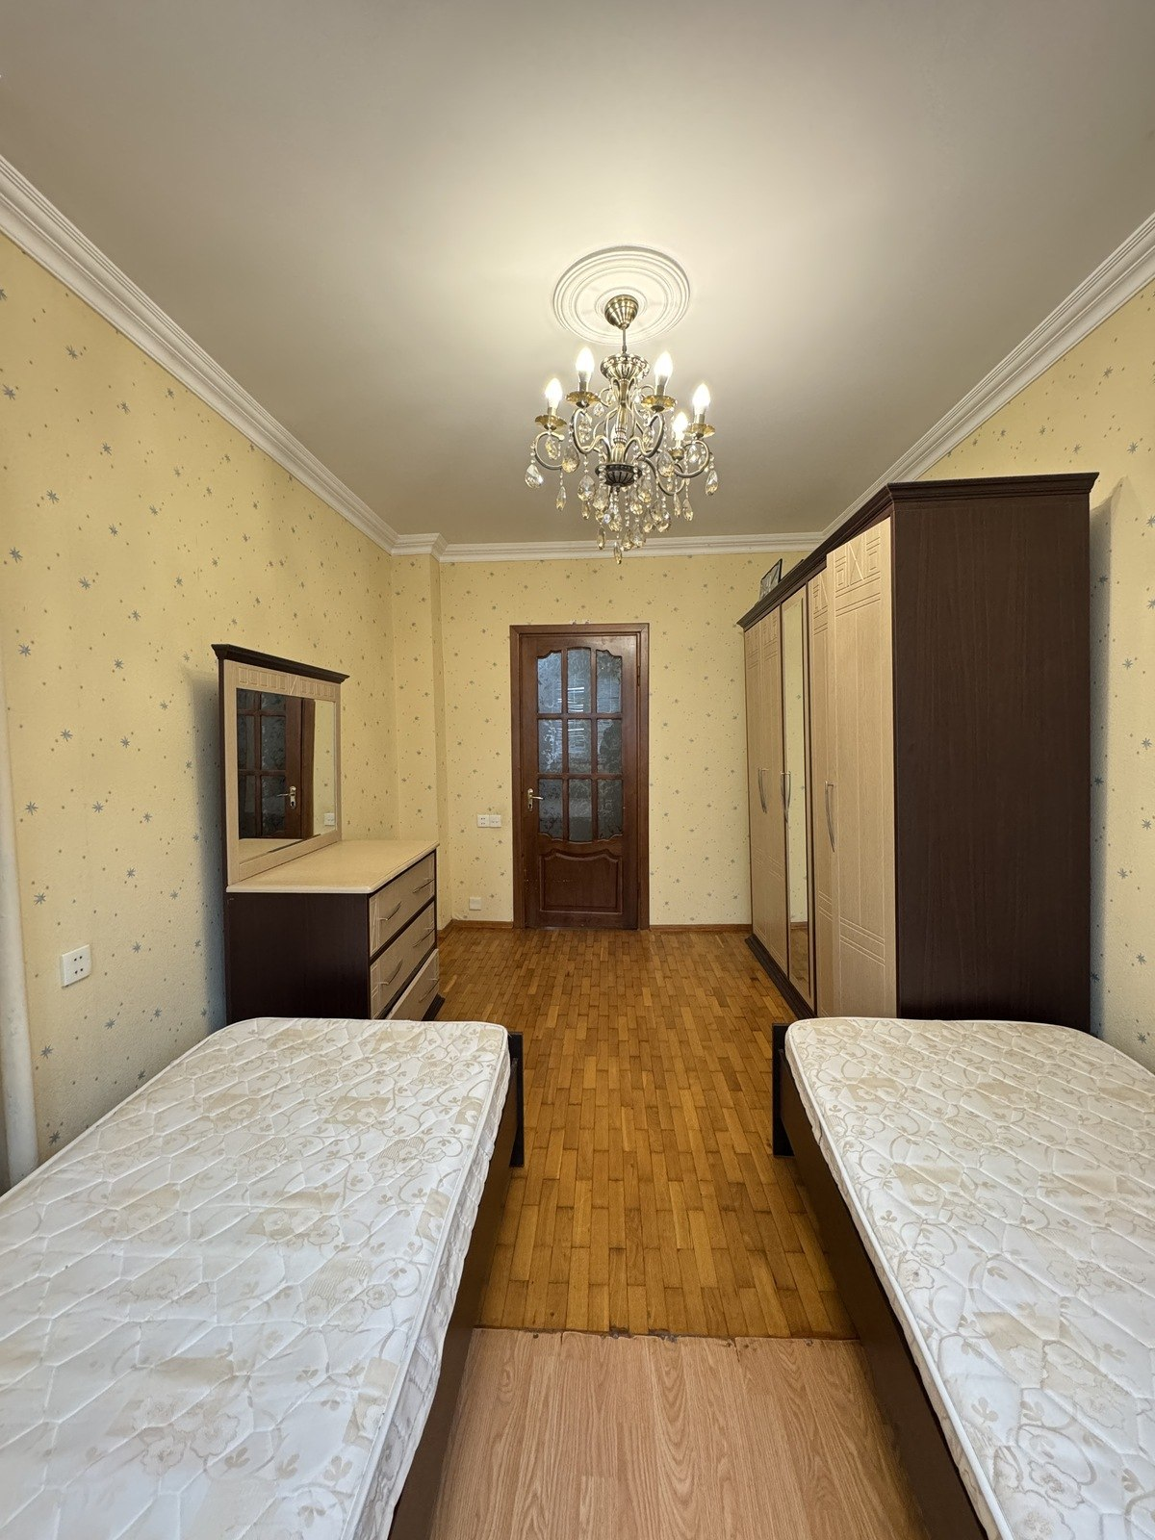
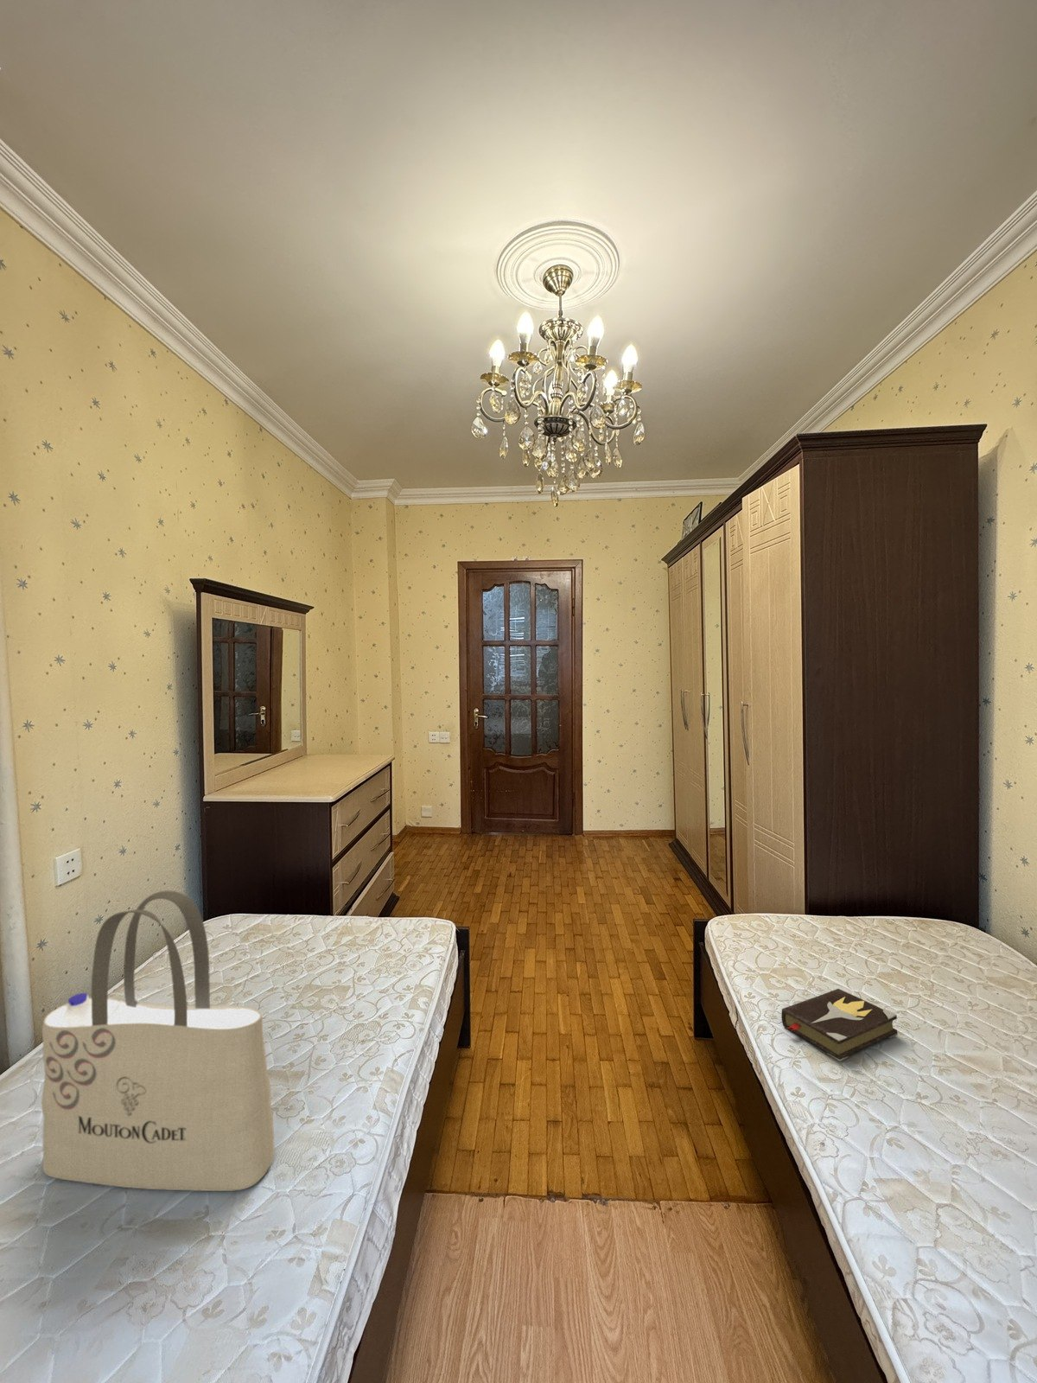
+ hardback book [780,988,899,1063]
+ tote bag [40,891,276,1192]
